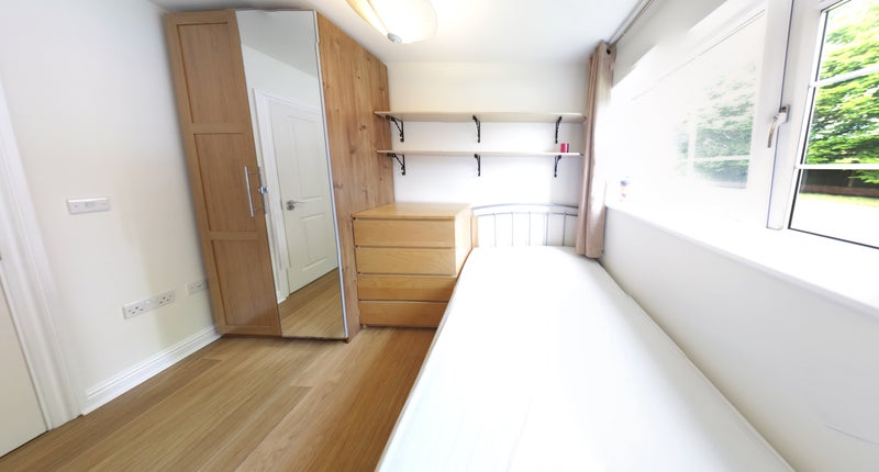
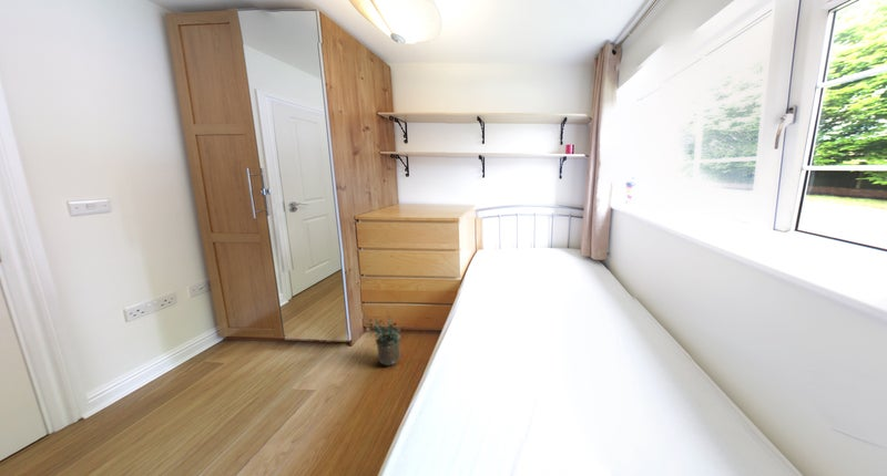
+ potted plant [363,312,407,366]
